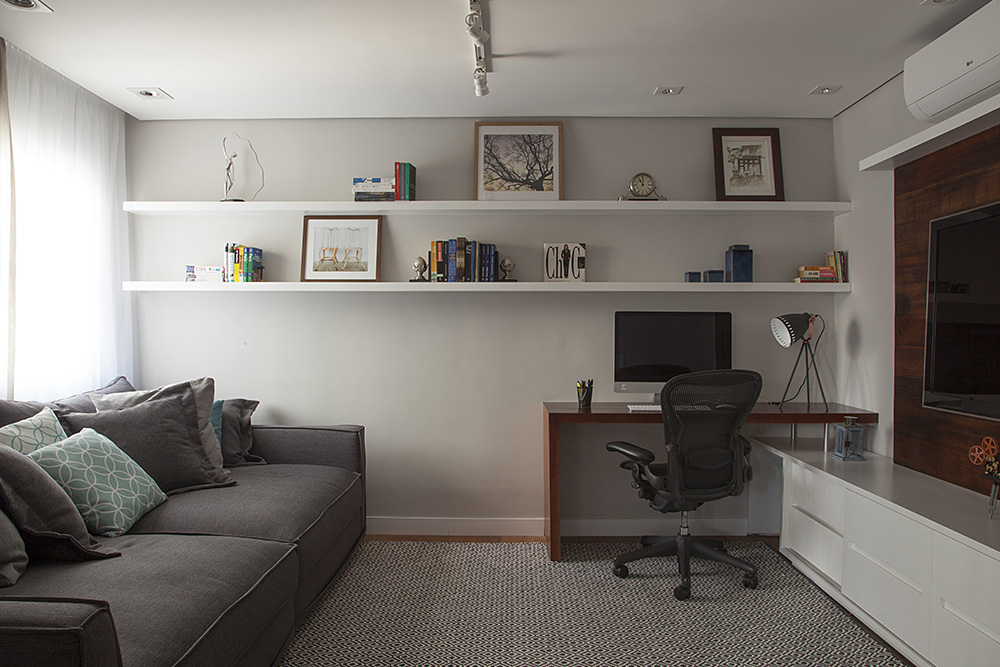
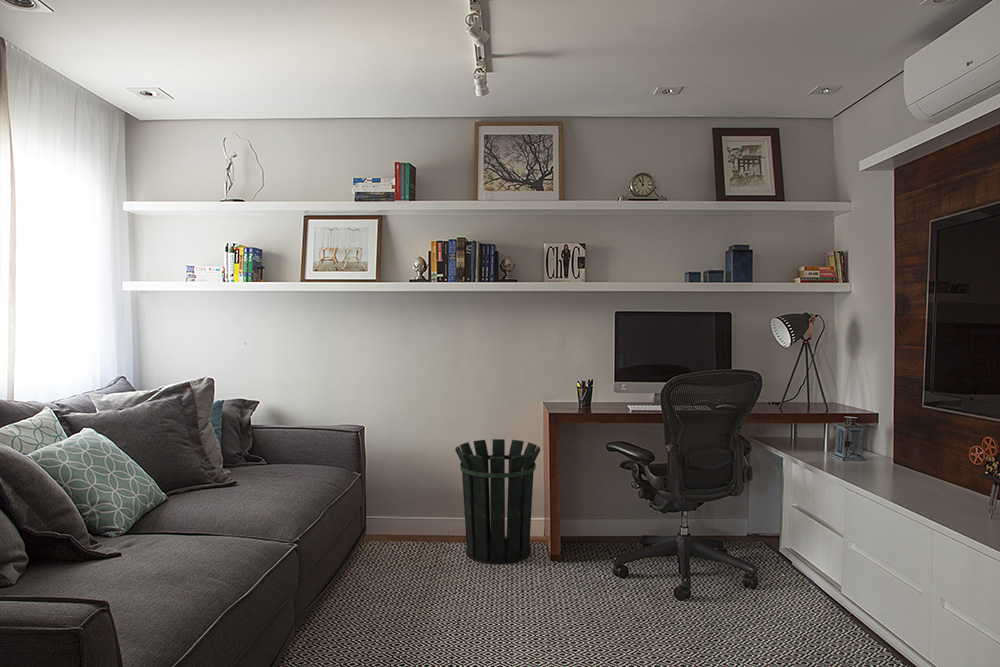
+ waste bin [454,438,541,566]
